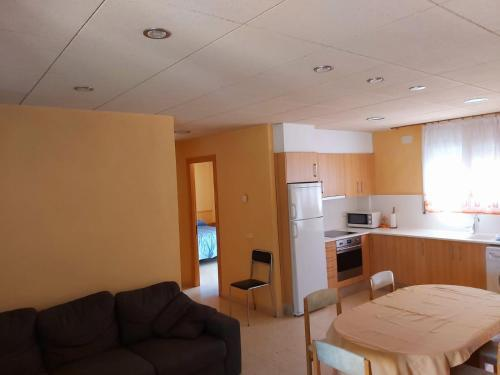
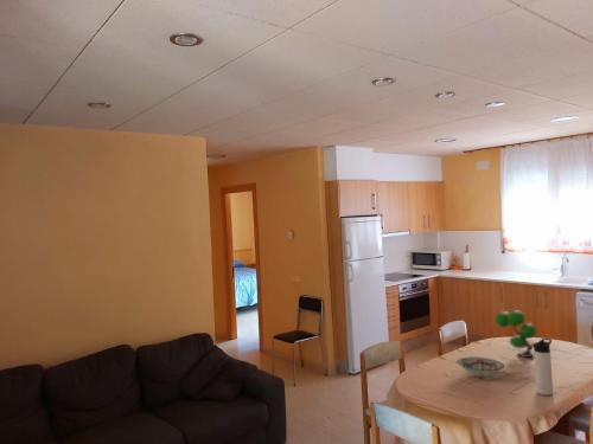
+ plant [493,309,537,359]
+ thermos bottle [533,337,554,397]
+ bowl [457,355,505,378]
